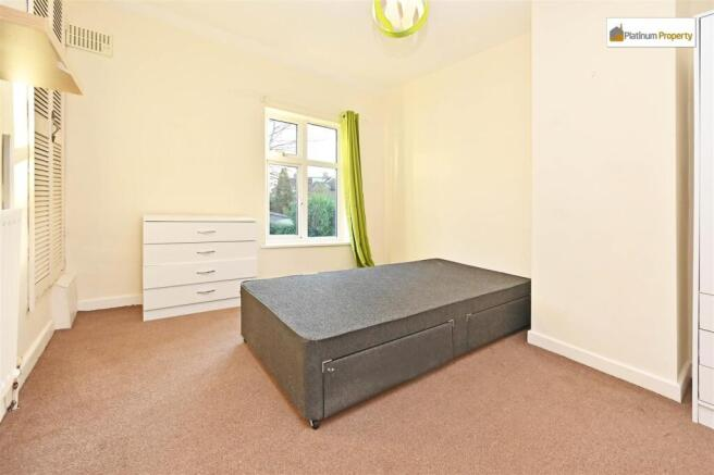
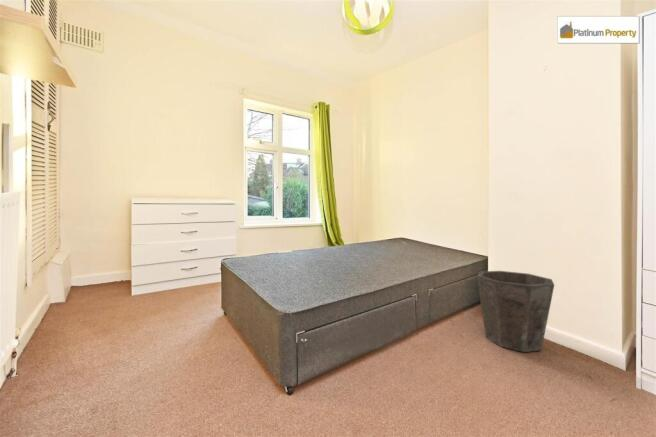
+ waste bin [476,270,555,353]
